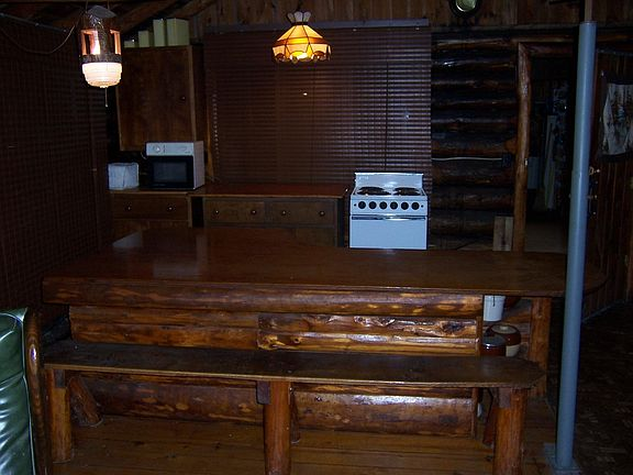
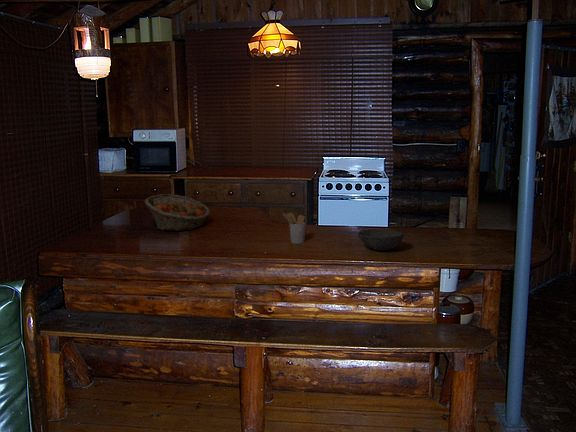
+ utensil holder [282,212,306,245]
+ bowl [357,229,405,251]
+ fruit basket [144,193,211,232]
